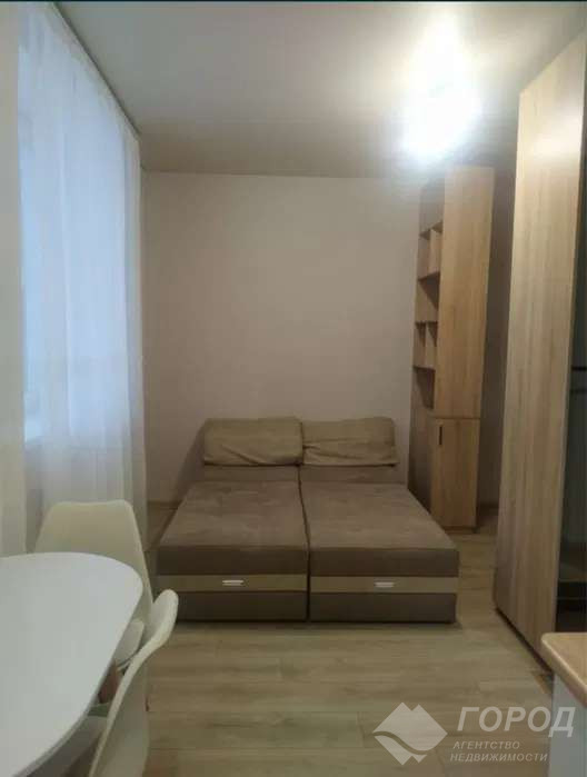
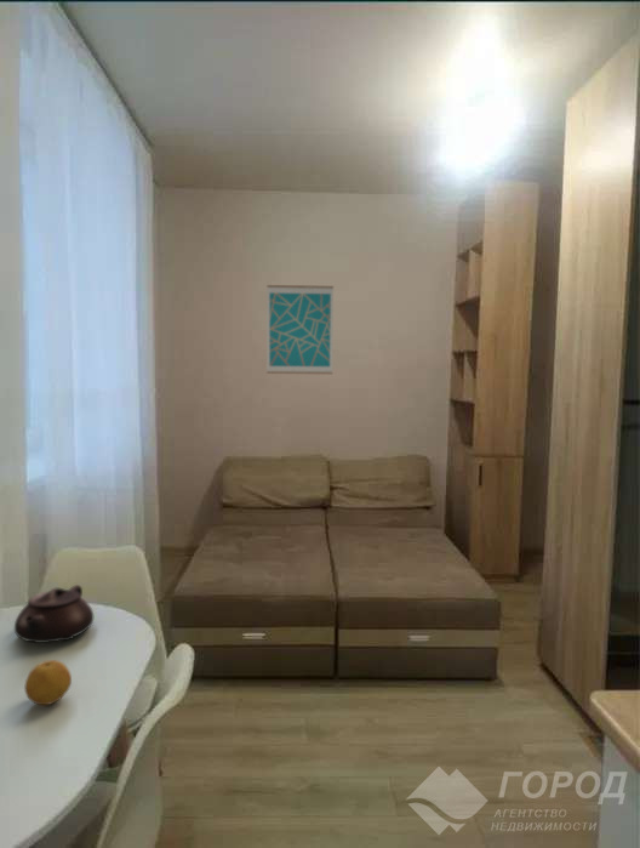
+ teapot [13,584,95,644]
+ wall art [265,284,335,375]
+ fruit [23,659,73,706]
